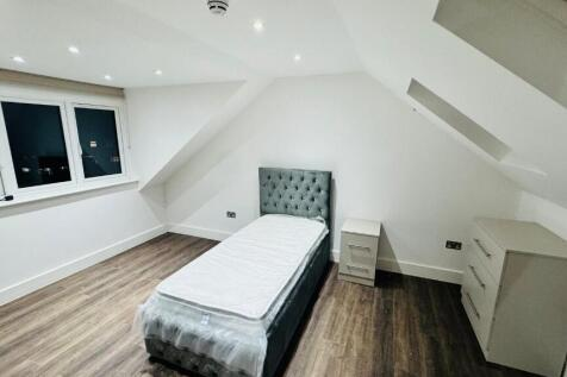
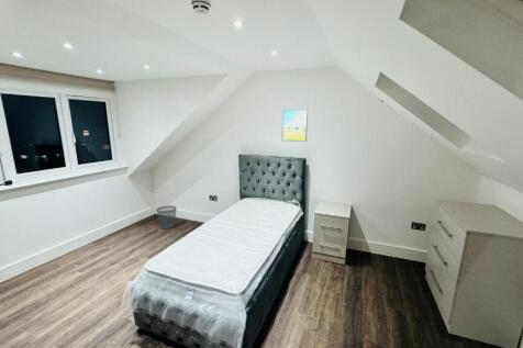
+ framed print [281,109,309,143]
+ wastebasket [156,205,178,229]
